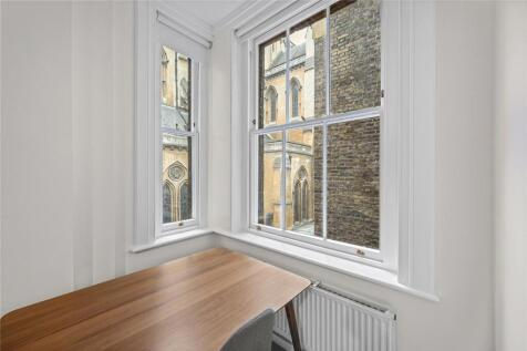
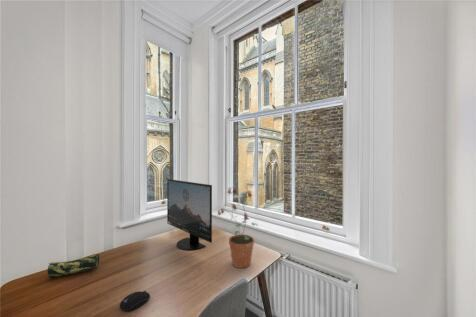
+ pencil case [46,253,100,278]
+ monitor [166,178,213,251]
+ potted plant [216,186,259,269]
+ computer mouse [119,290,151,313]
